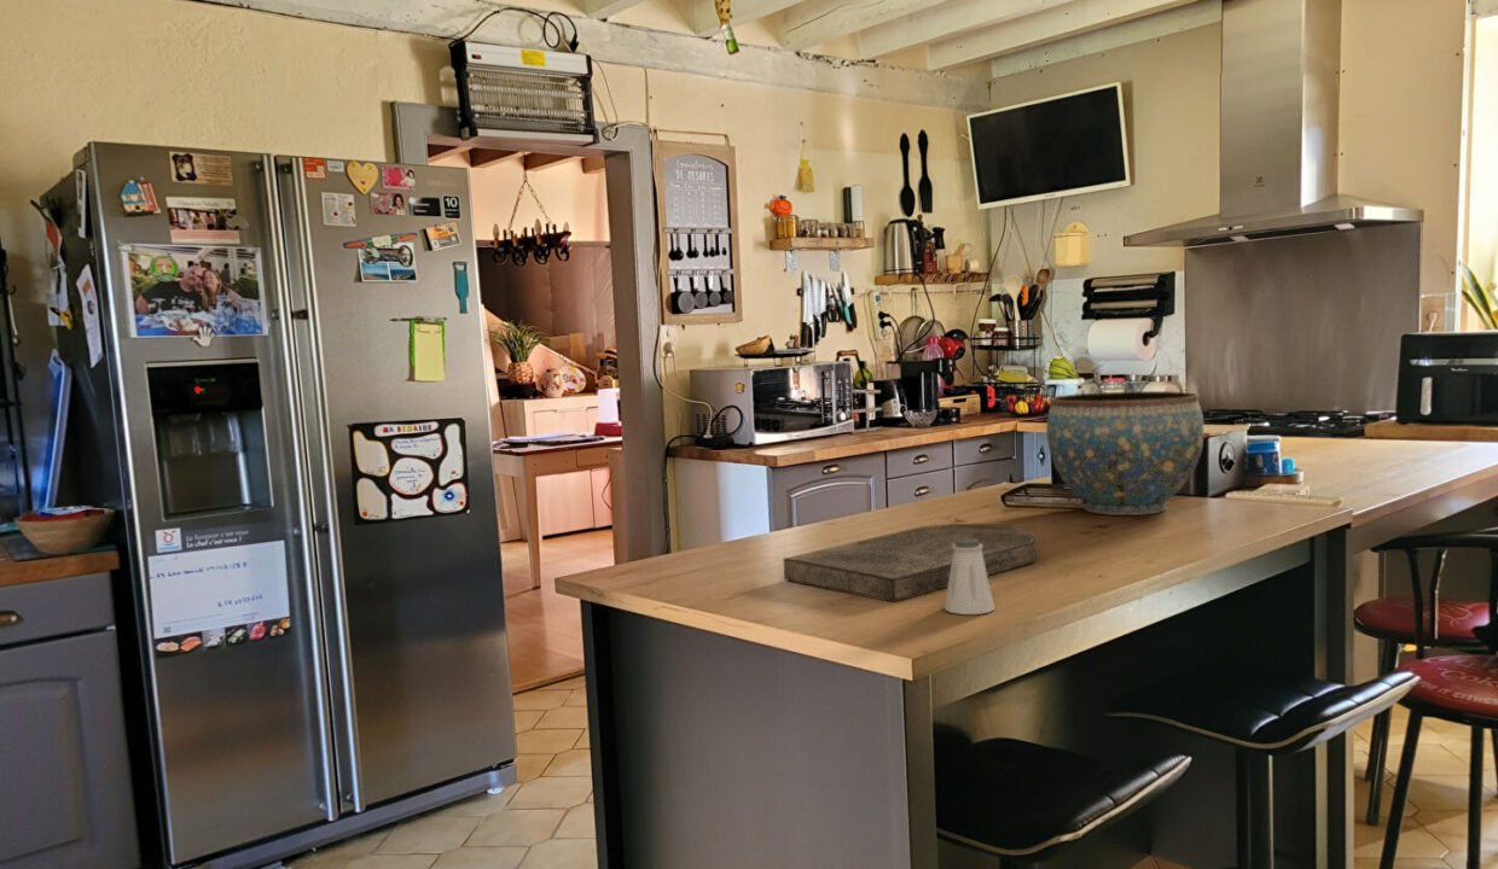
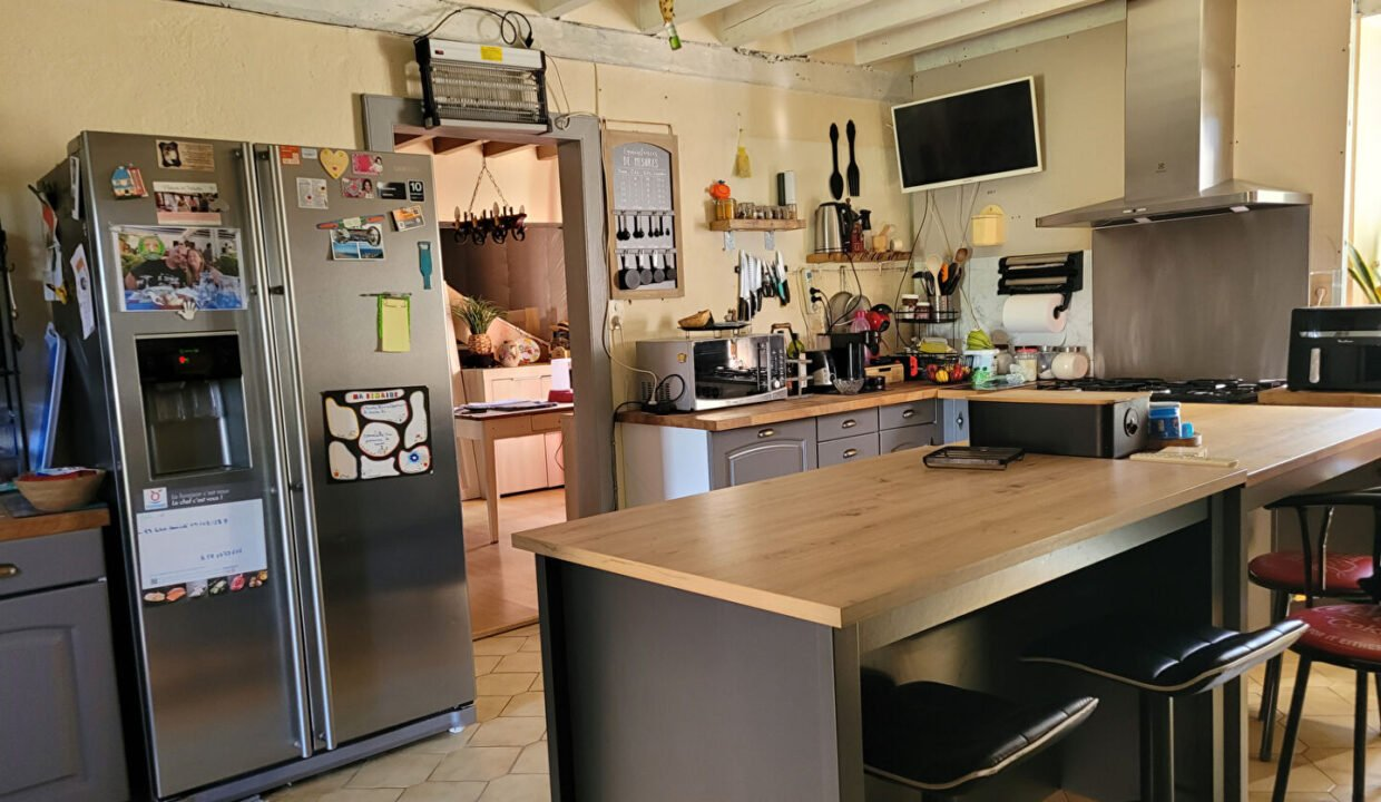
- ceramic bowl [1045,390,1206,517]
- saltshaker [943,538,995,616]
- cutting board [783,523,1037,603]
